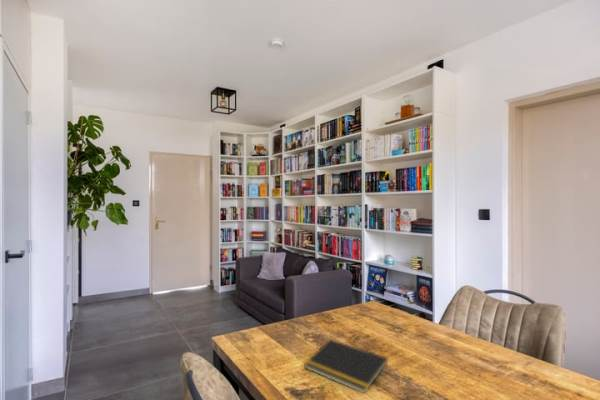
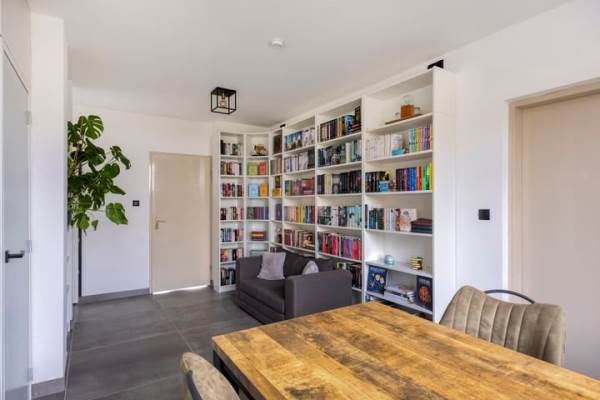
- notepad [303,338,389,395]
